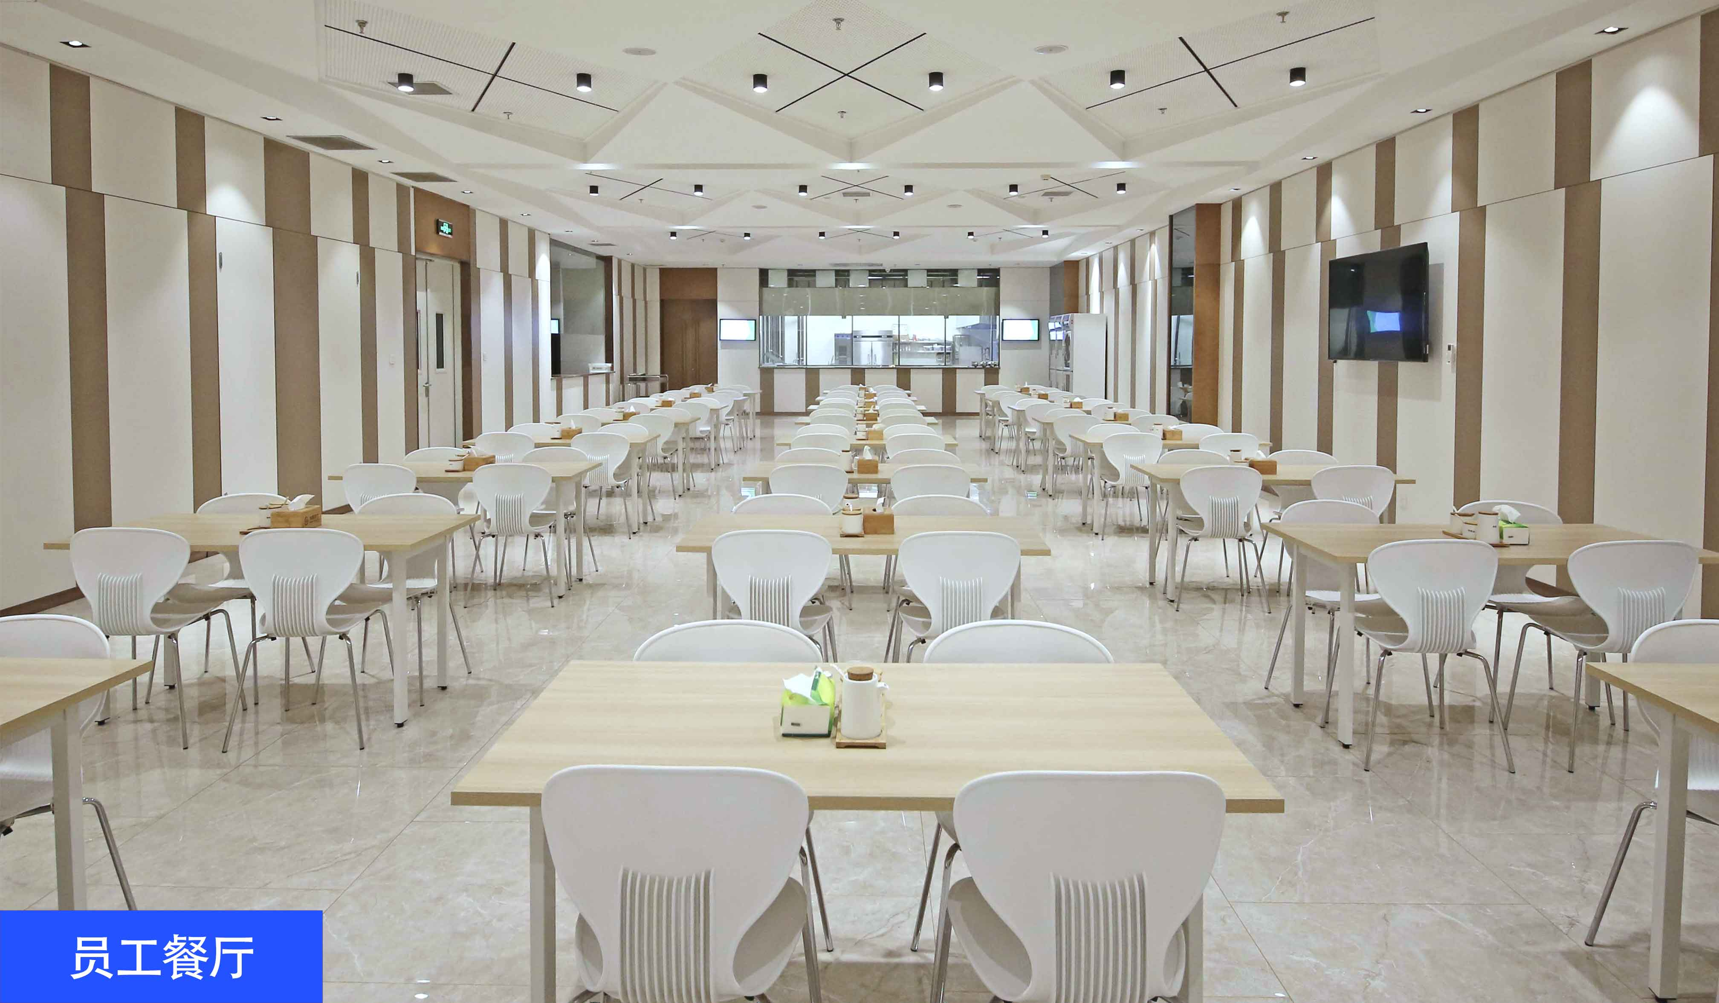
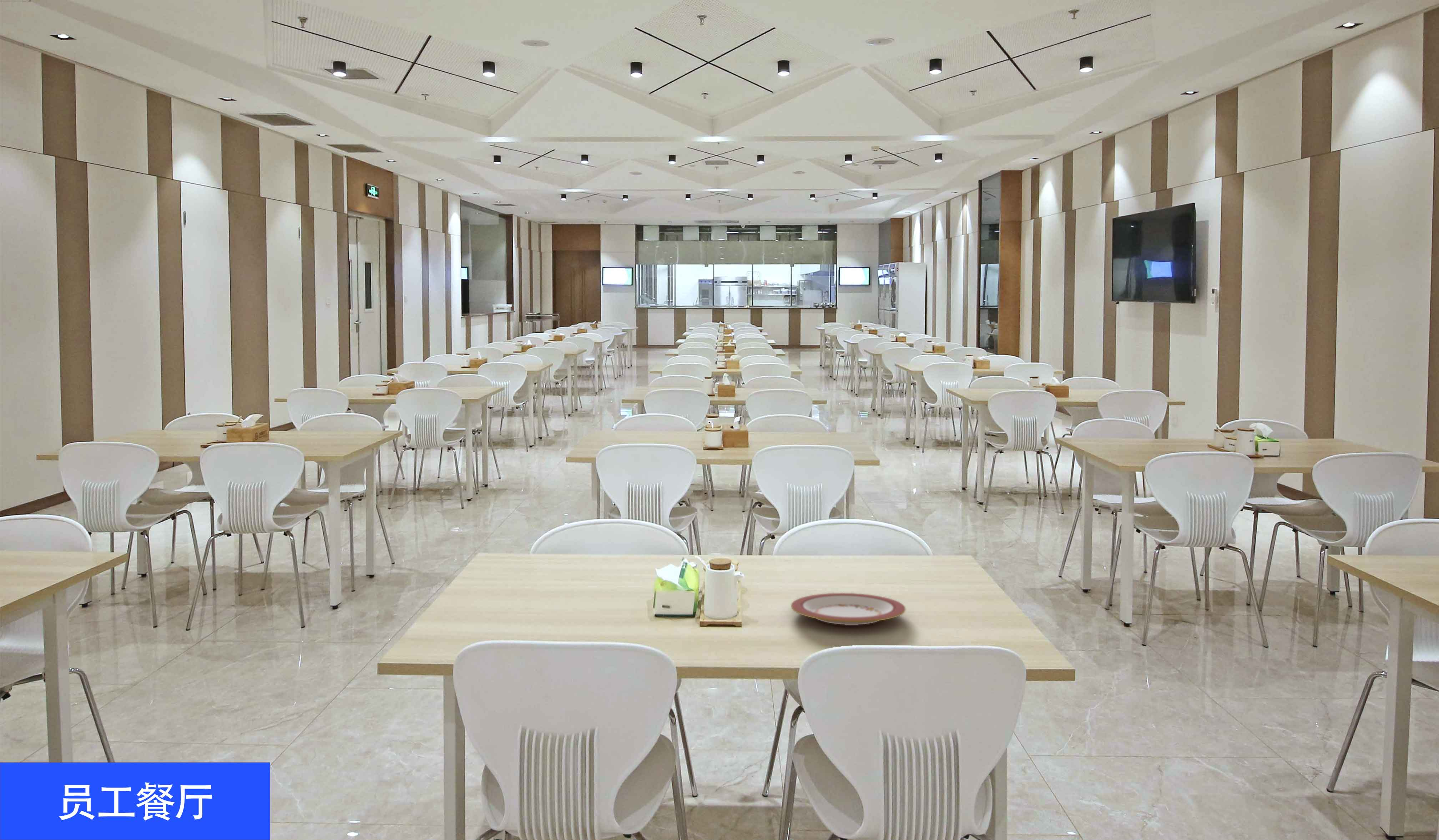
+ plate [791,592,906,625]
